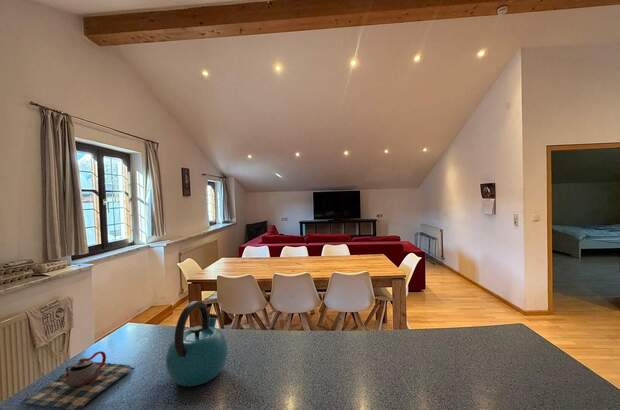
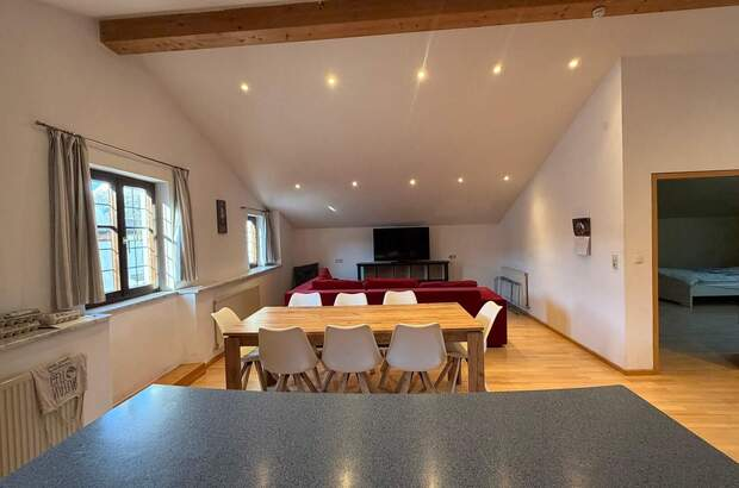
- teapot [19,350,136,410]
- kettle [165,300,229,387]
